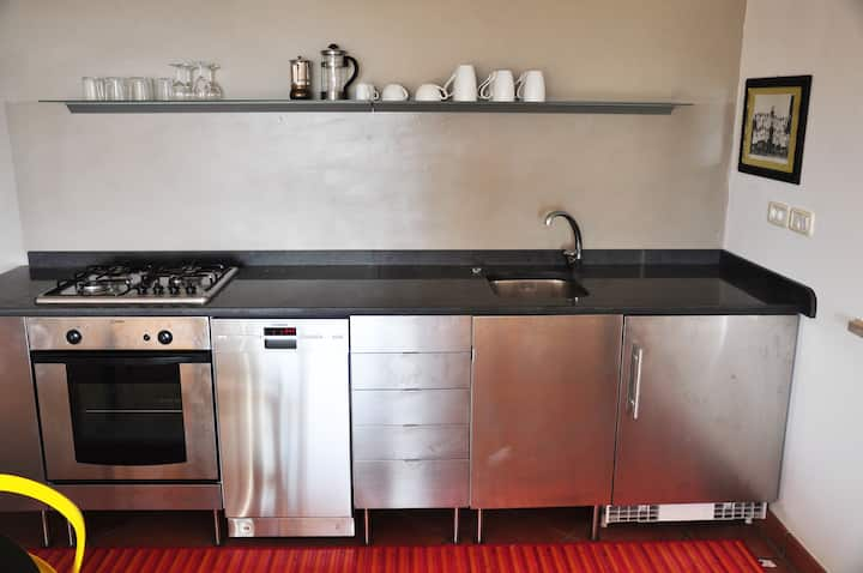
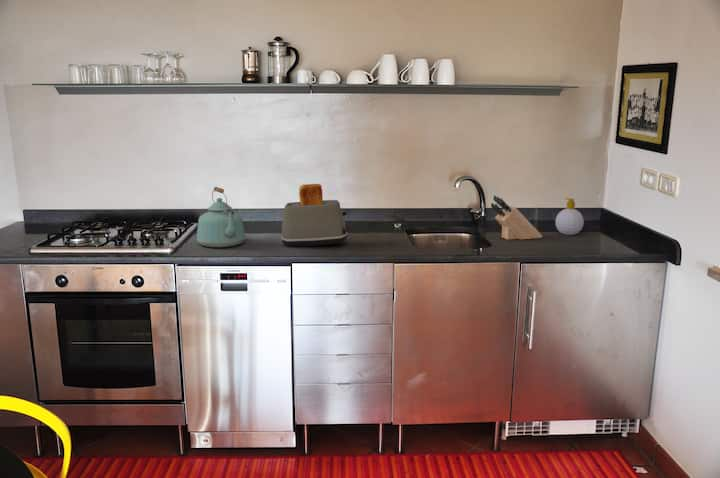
+ kettle [196,186,247,249]
+ knife block [490,194,543,241]
+ soap bottle [554,197,585,236]
+ toaster [280,183,349,247]
